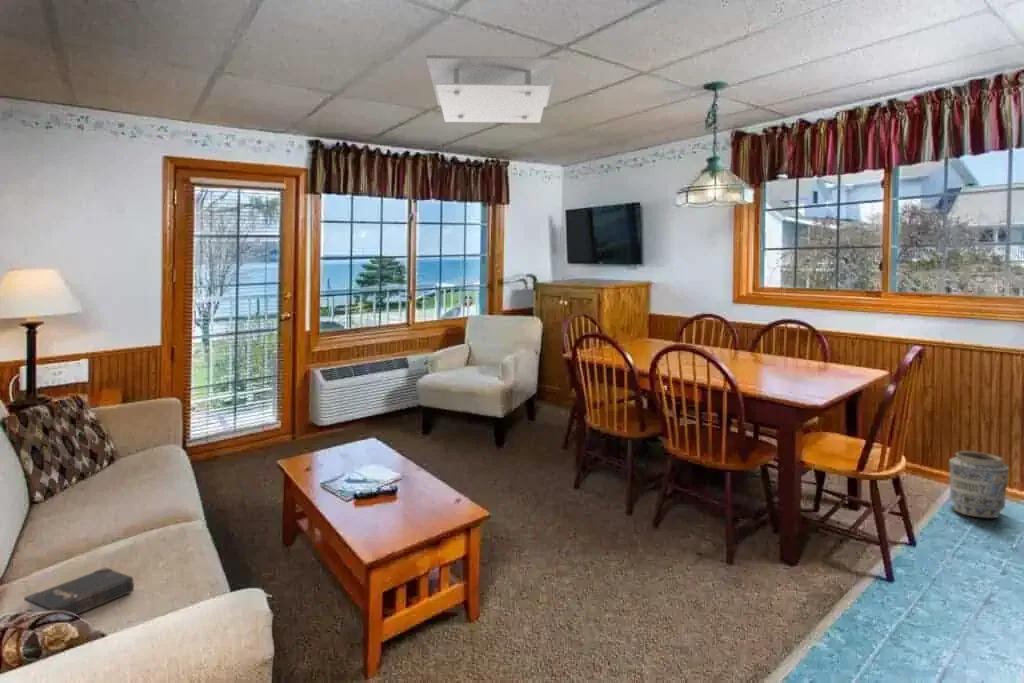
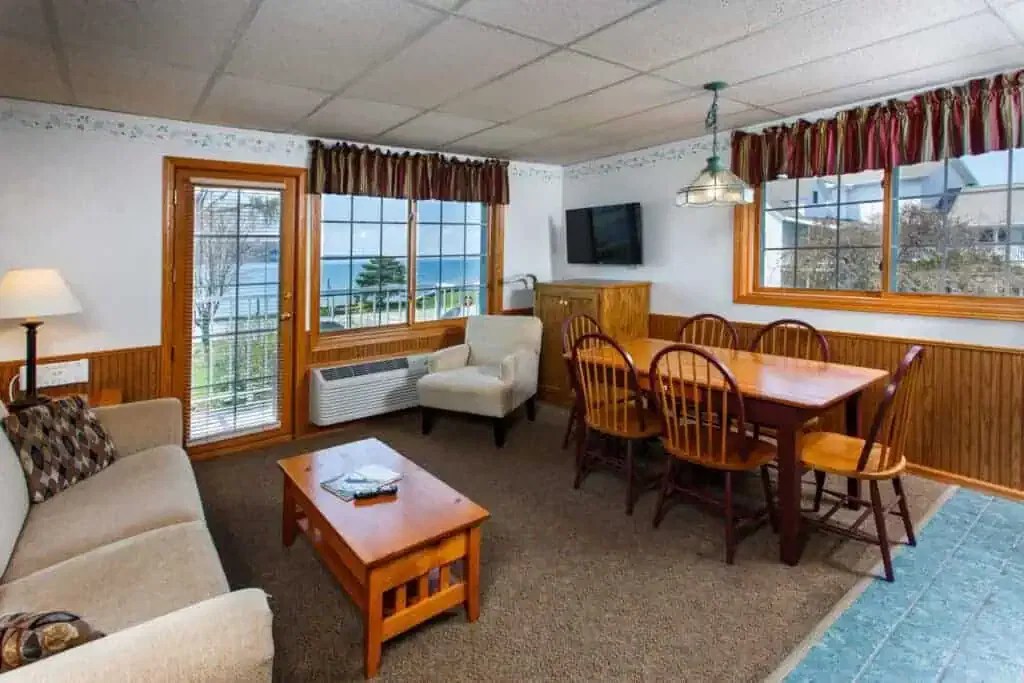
- ceiling light [425,54,559,124]
- hardback book [23,566,135,616]
- vase [948,450,1010,519]
